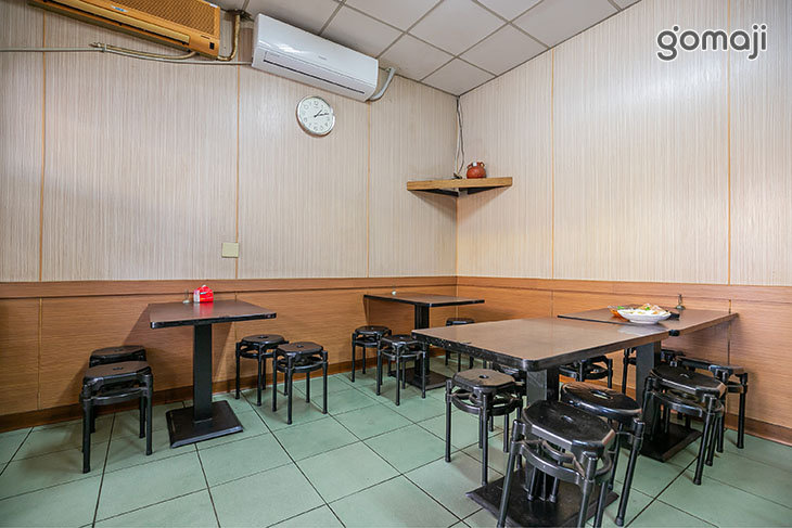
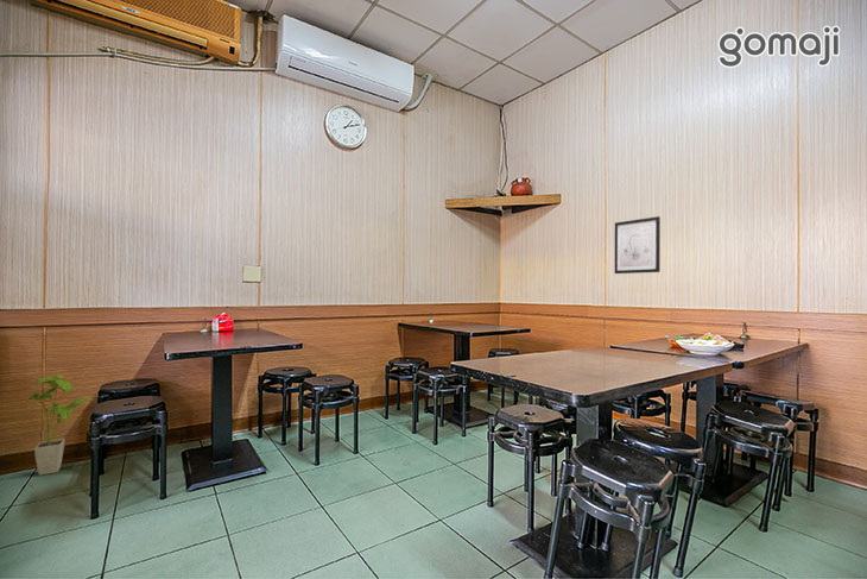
+ wall art [614,215,662,275]
+ house plant [25,373,95,477]
